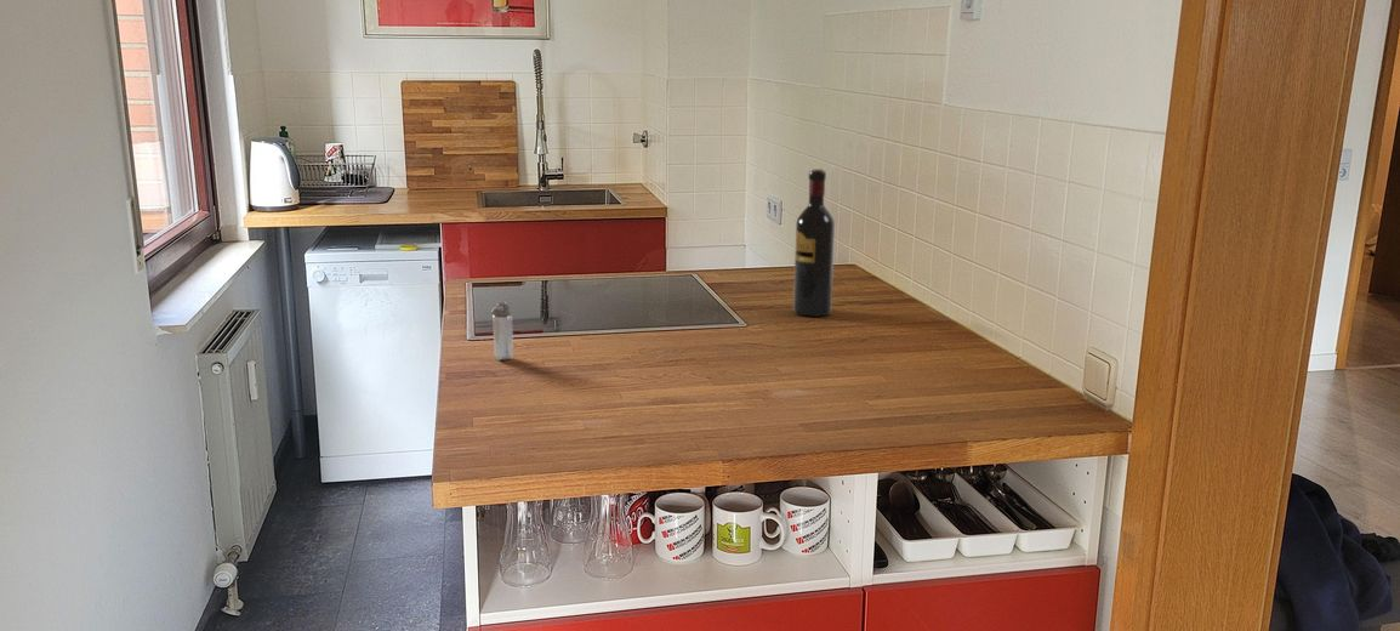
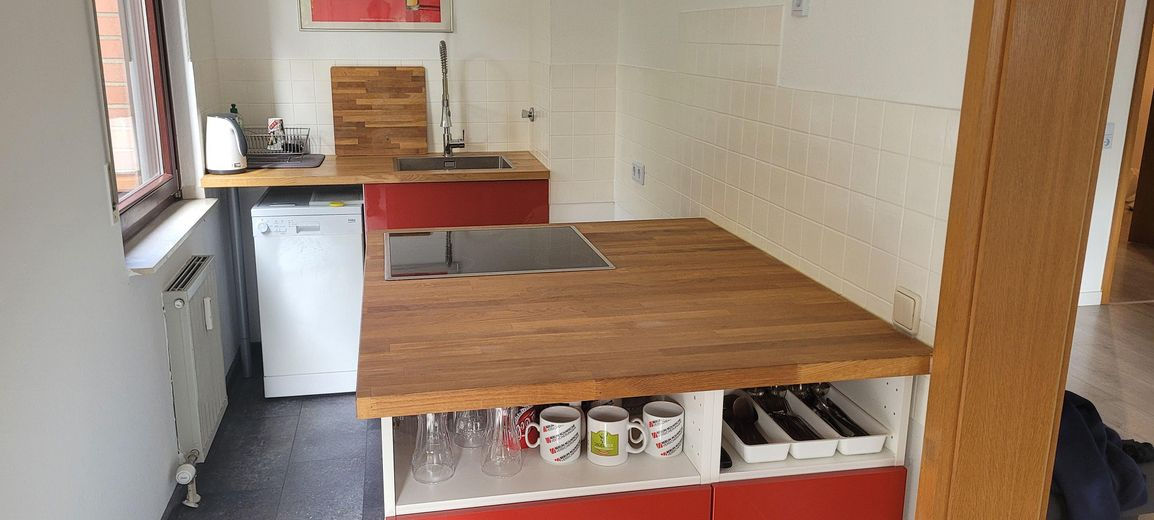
- shaker [490,301,514,360]
- wine bottle [792,167,836,318]
